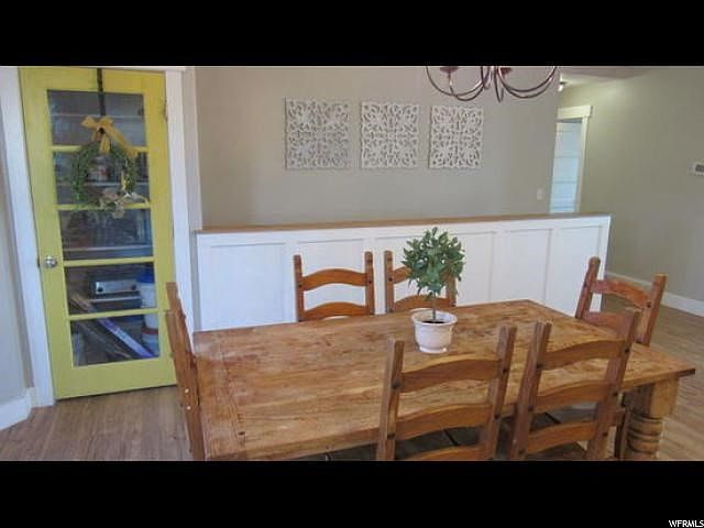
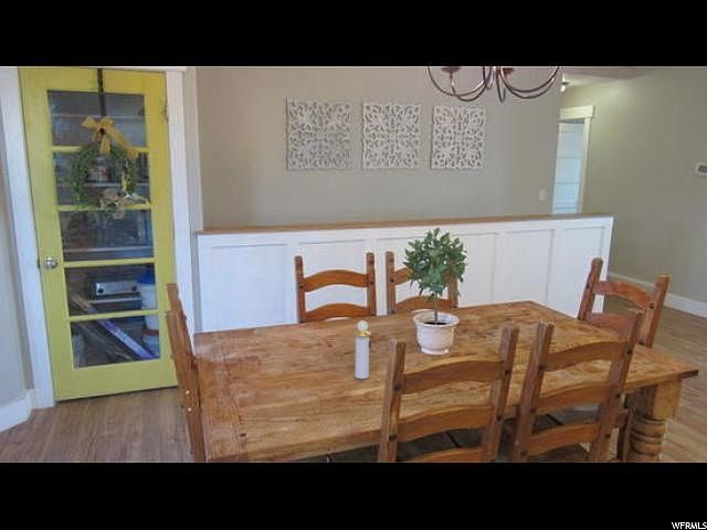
+ perfume bottle [352,319,372,380]
